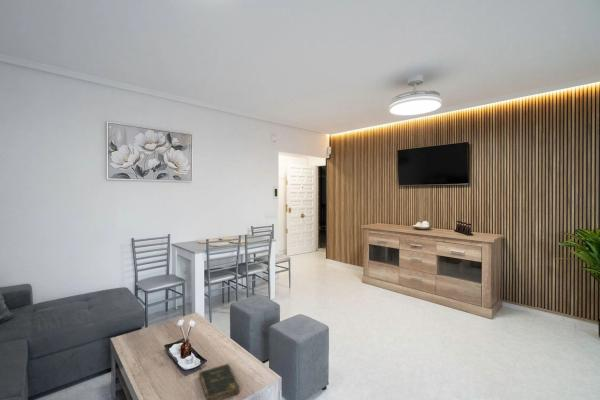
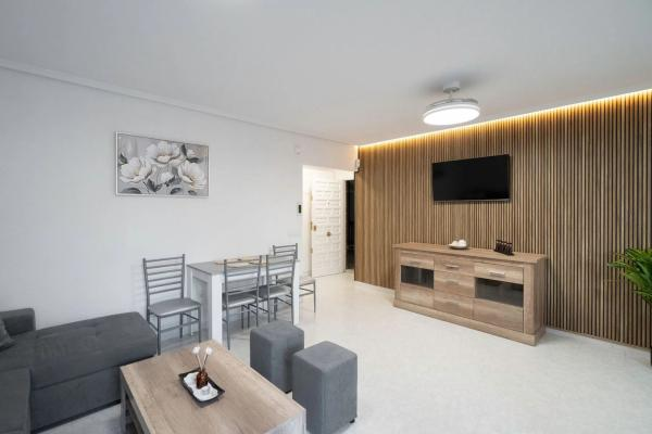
- bible [198,363,241,400]
